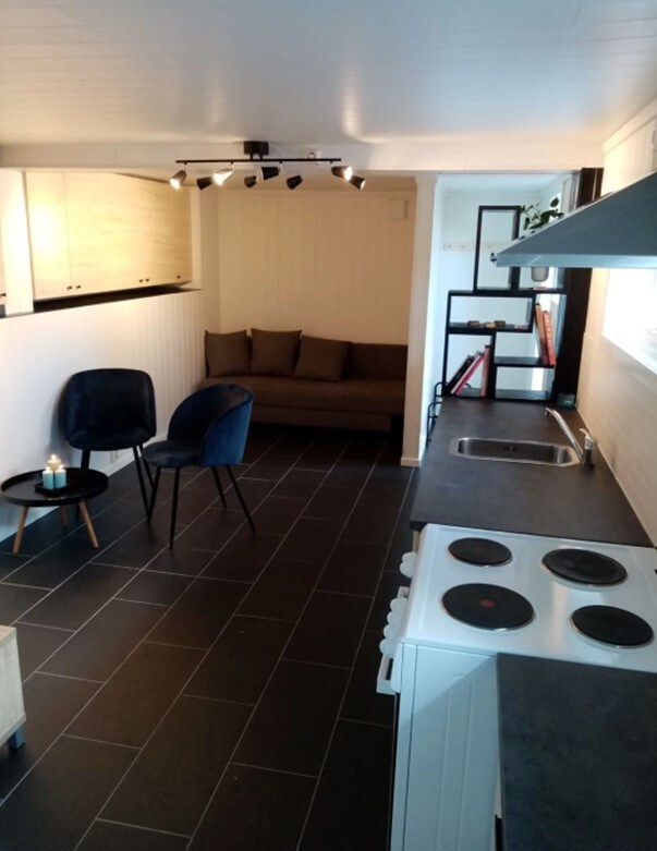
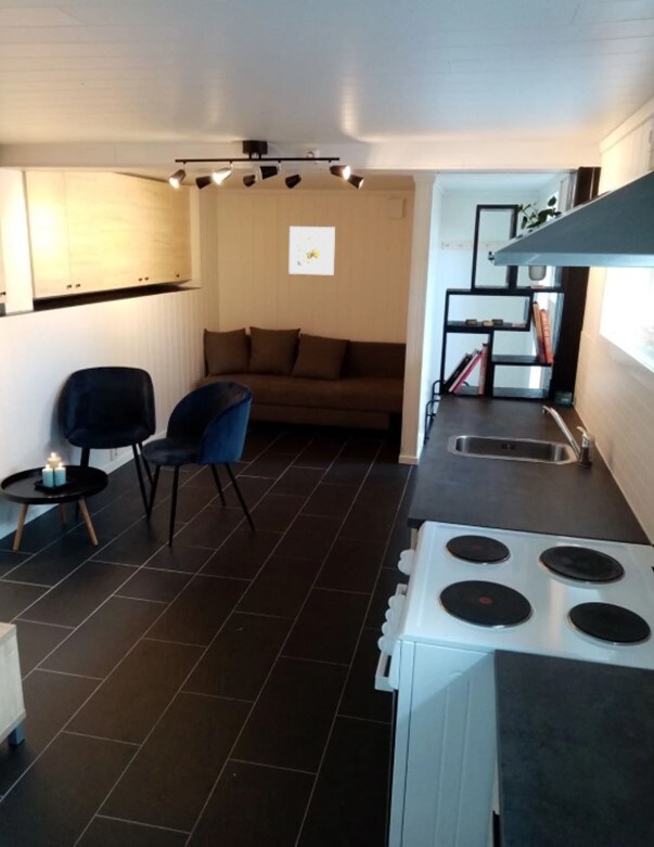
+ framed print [287,226,336,277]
